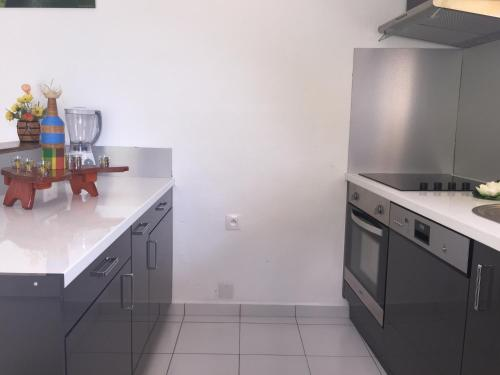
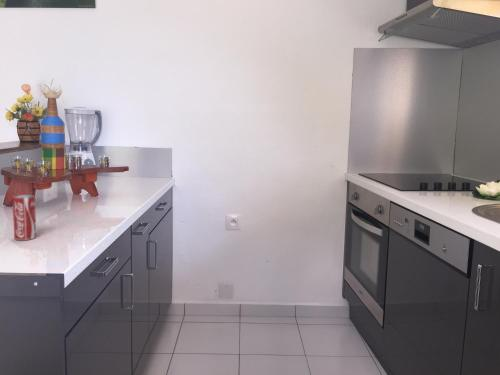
+ beverage can [12,194,37,241]
